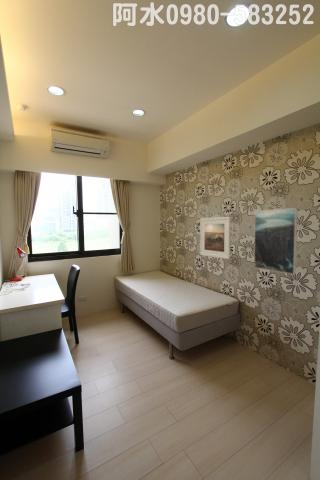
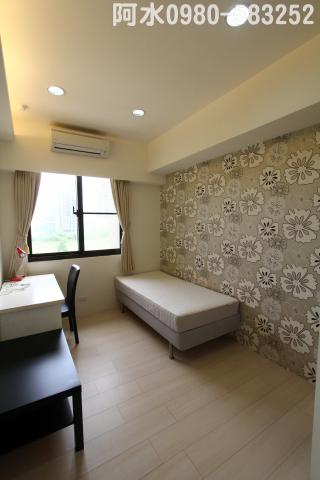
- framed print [253,207,298,275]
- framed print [199,216,232,260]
